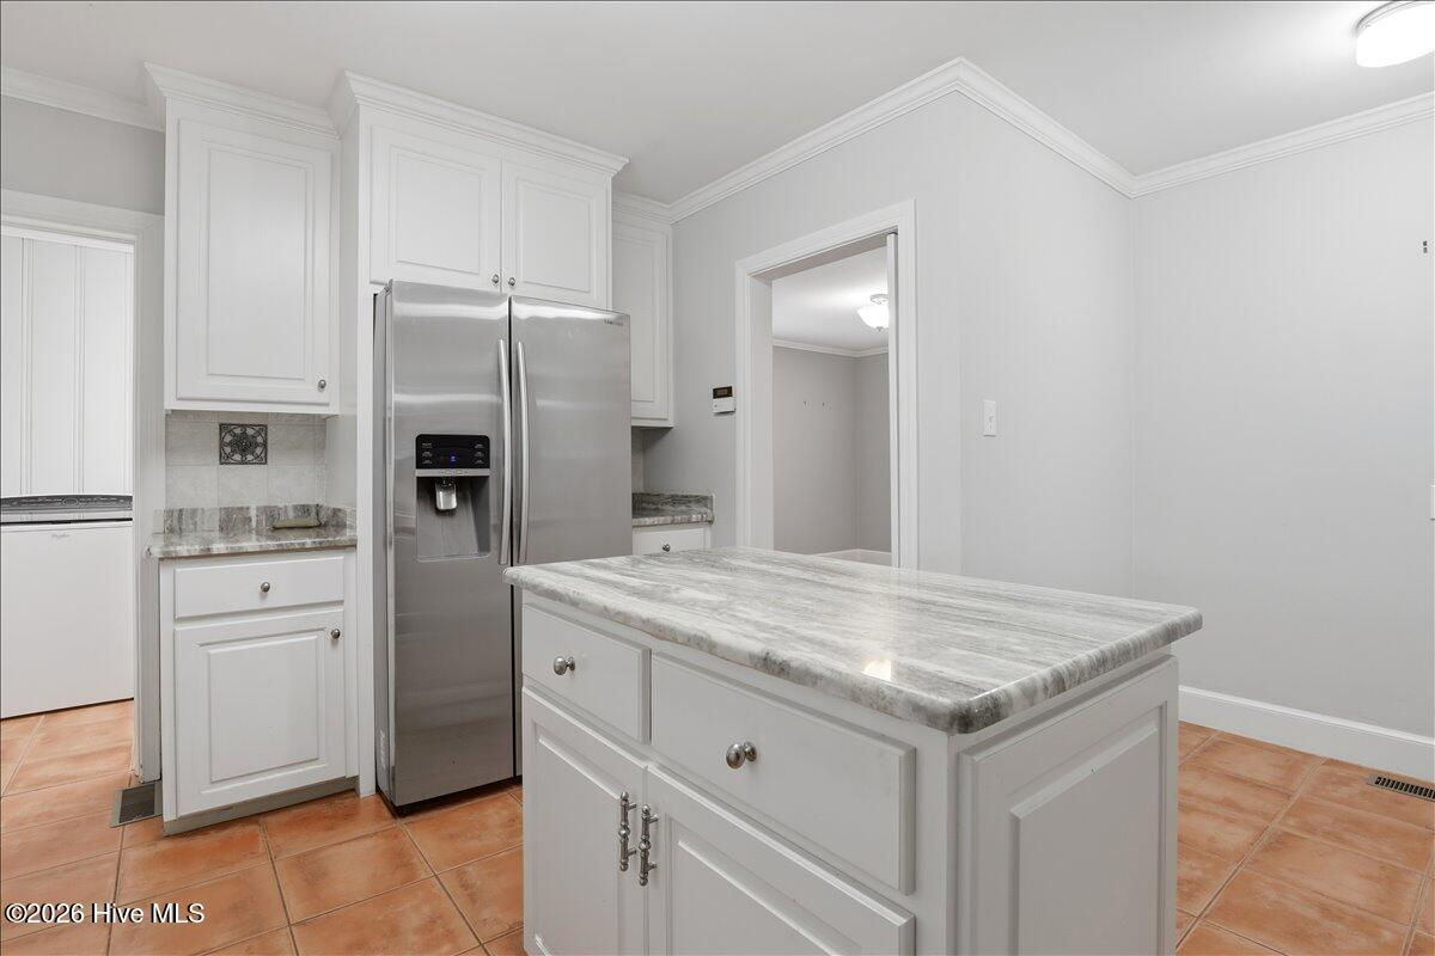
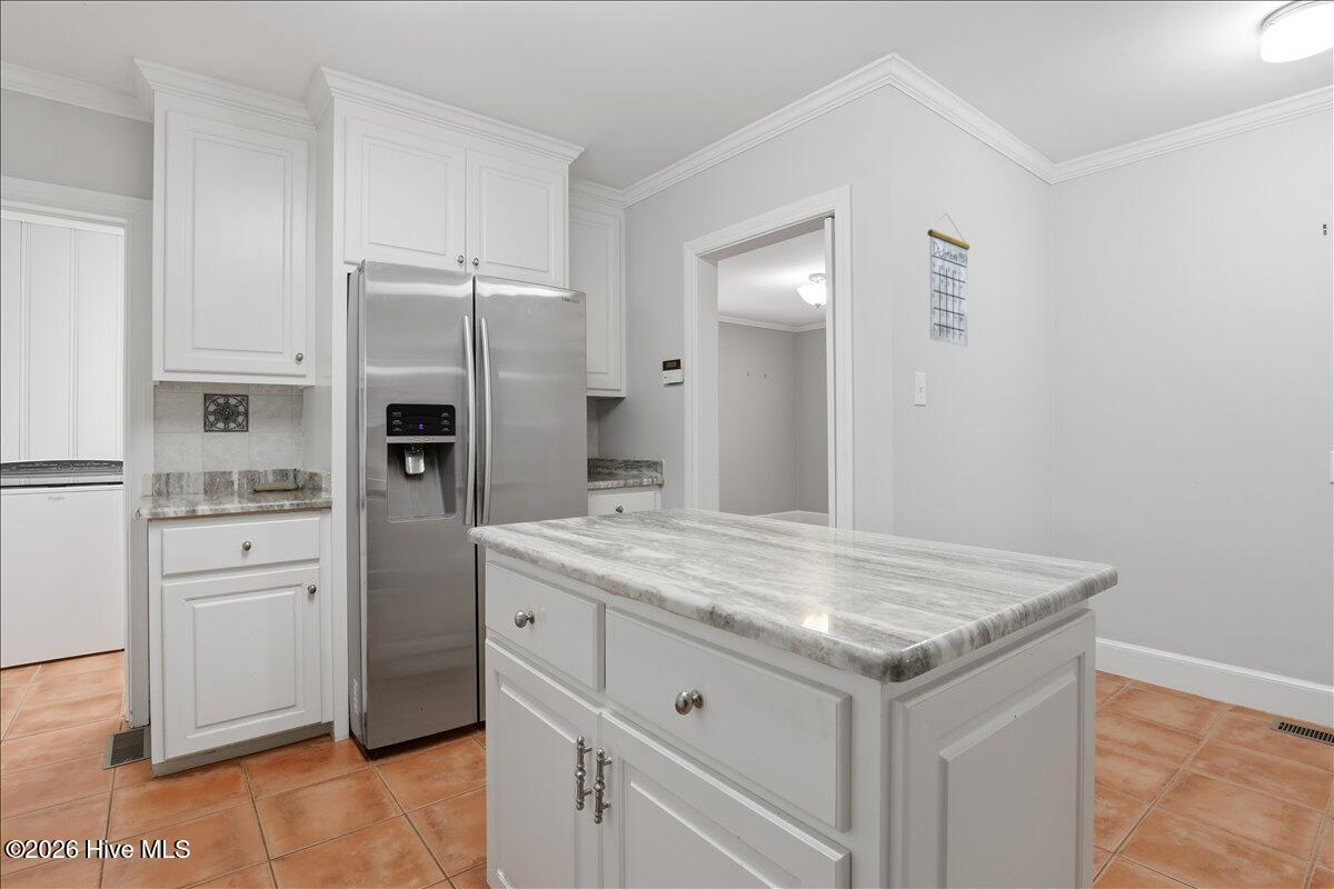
+ calendar [926,212,970,347]
